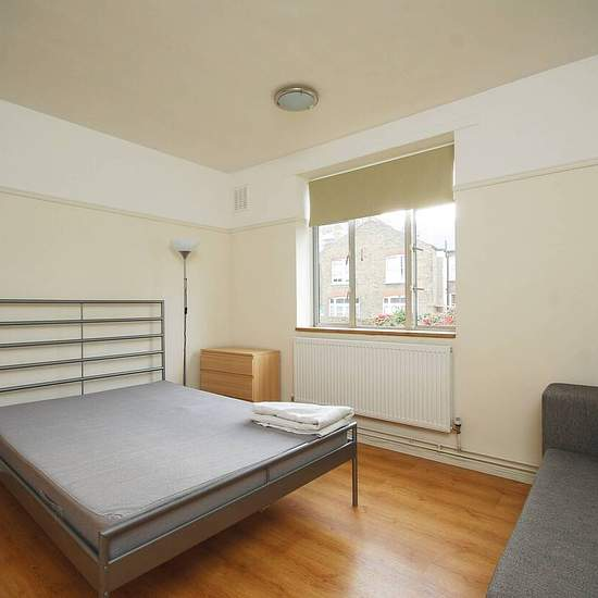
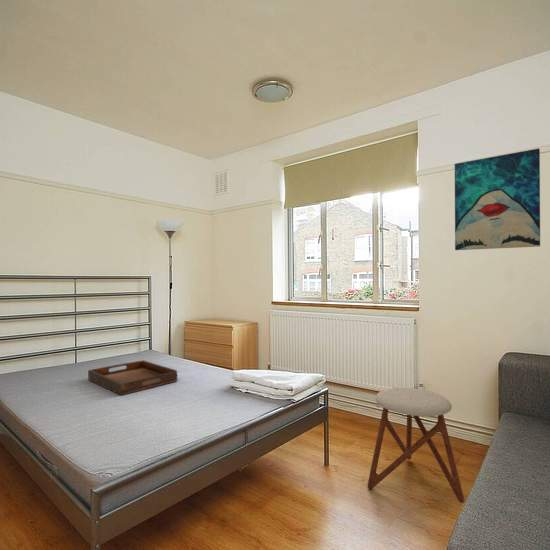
+ wall art [454,147,541,251]
+ serving tray [87,359,178,396]
+ stool [366,387,465,504]
